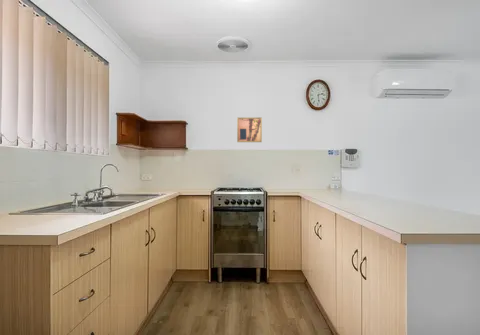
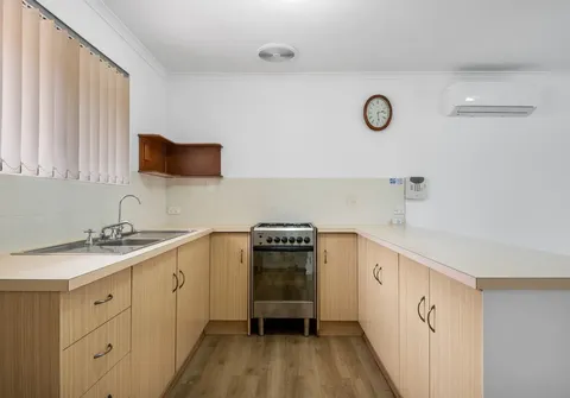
- wall art [236,117,263,143]
